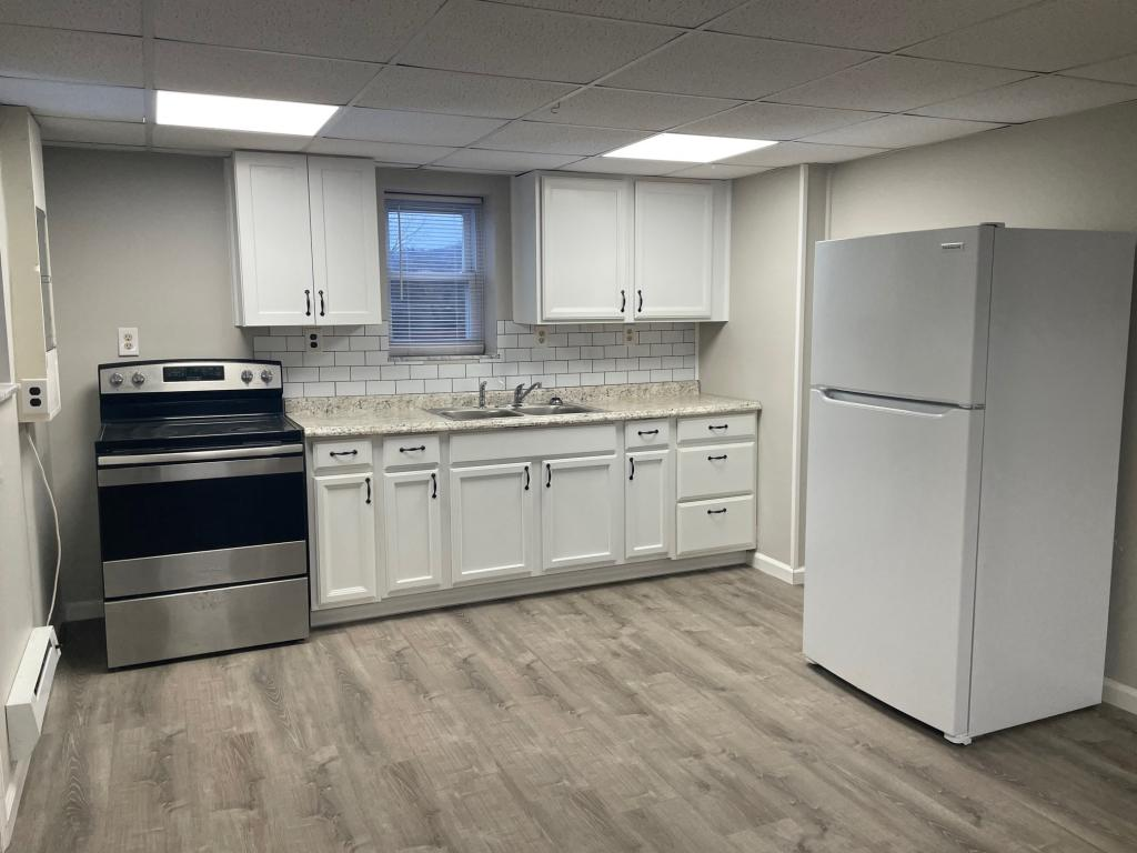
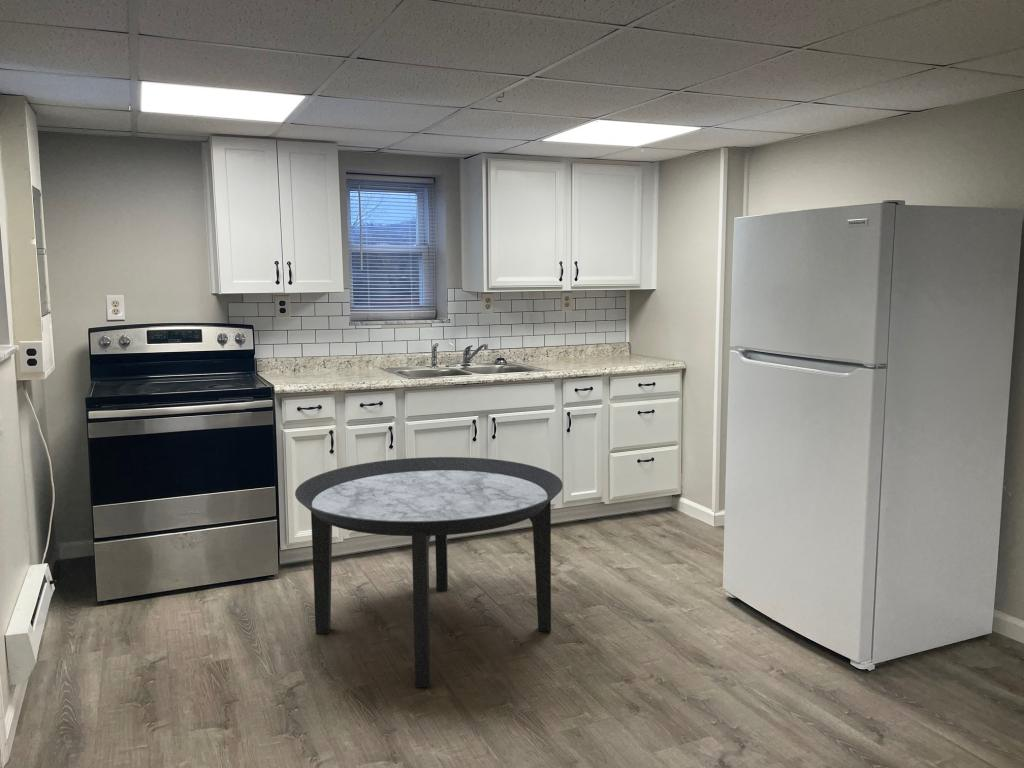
+ round table [294,456,564,688]
